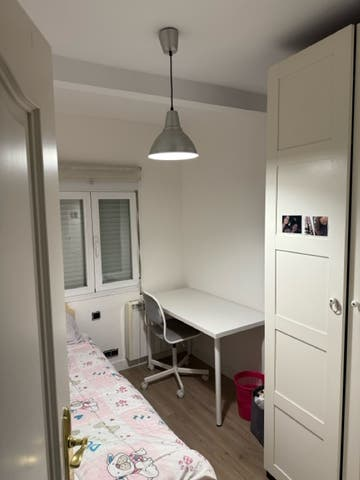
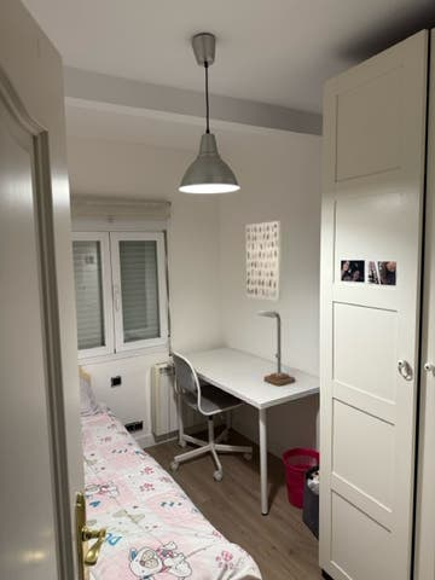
+ wall art [245,220,283,302]
+ desk lamp [257,309,296,387]
